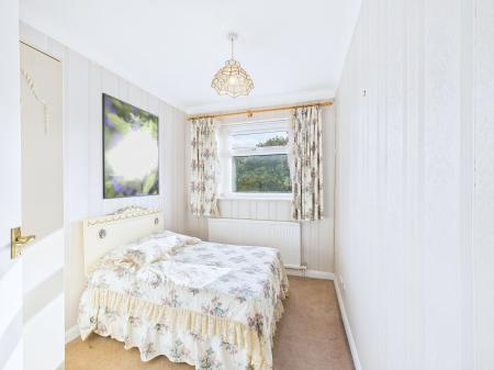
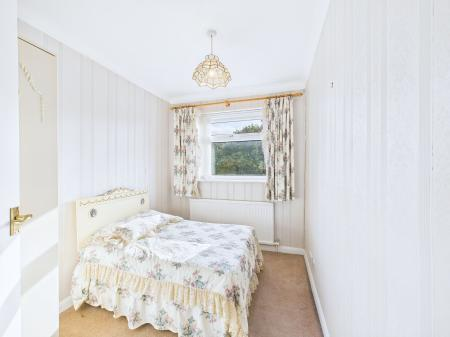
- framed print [101,92,160,200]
